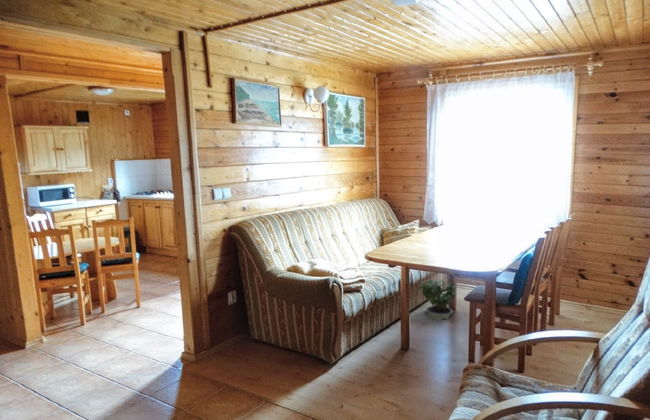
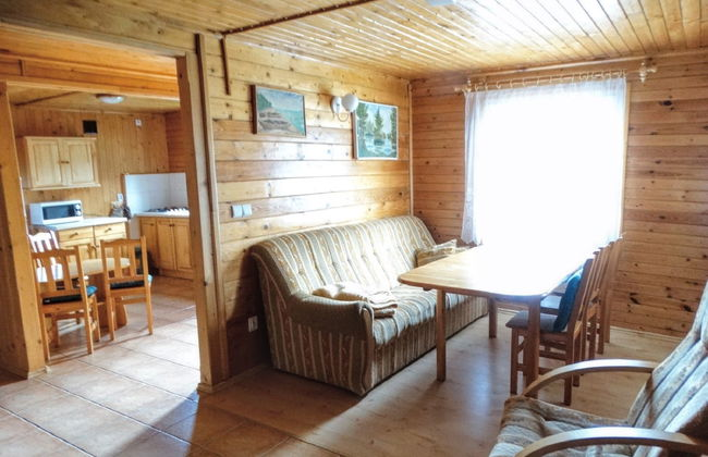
- potted plant [417,278,457,321]
